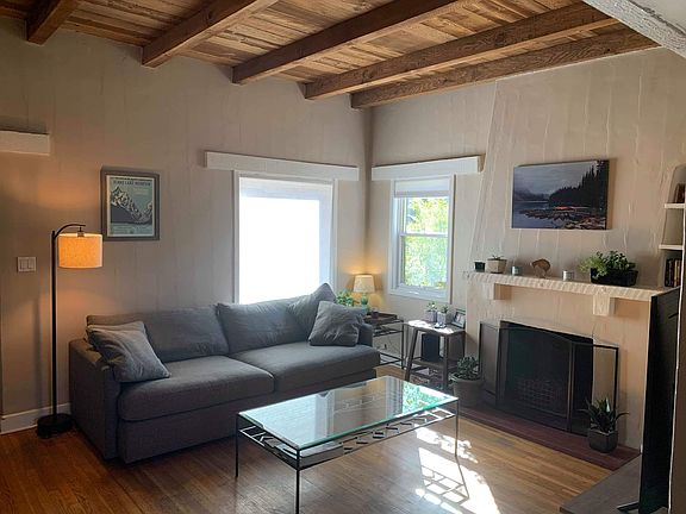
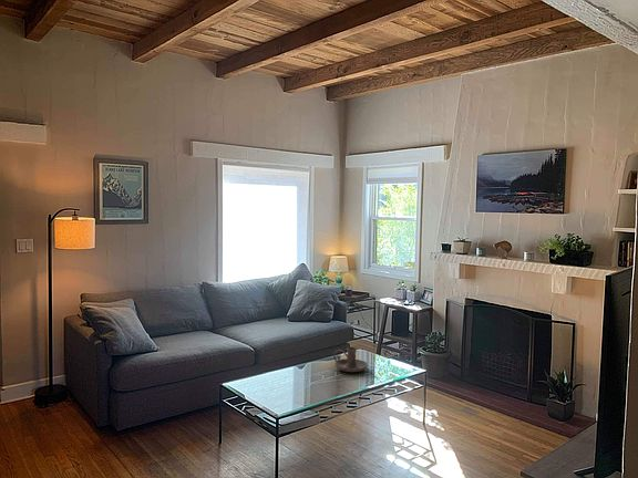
+ candle holder [332,346,369,373]
